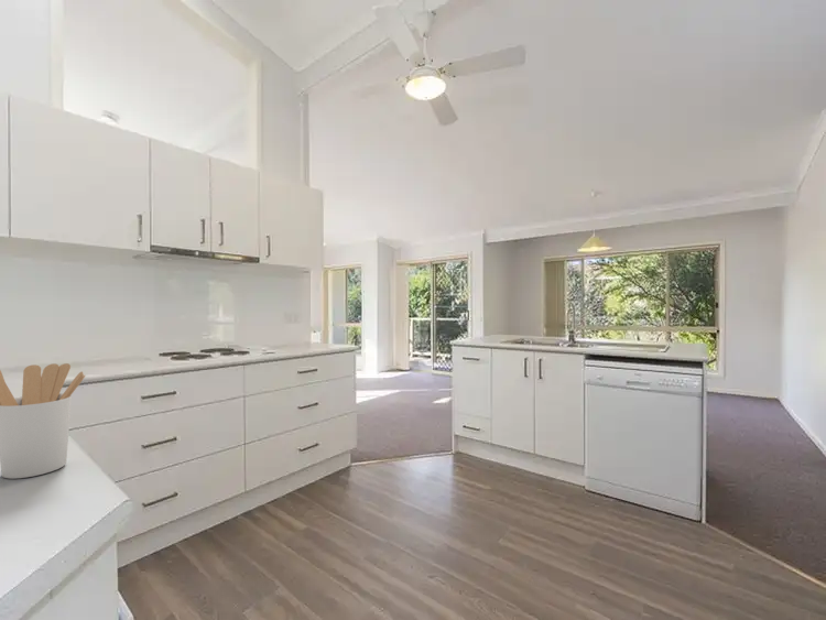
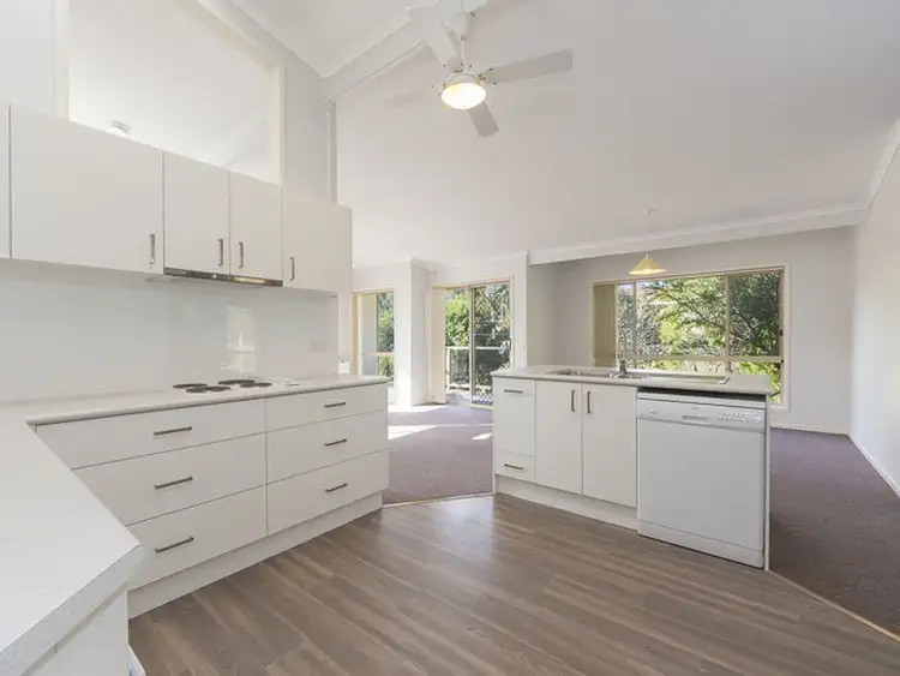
- utensil holder [0,362,86,480]
